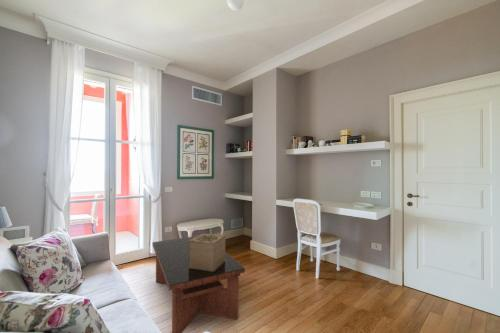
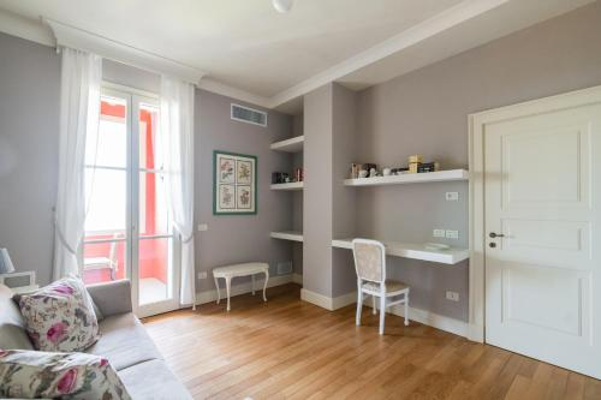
- coffee table [151,235,246,333]
- decorative box [189,232,226,272]
